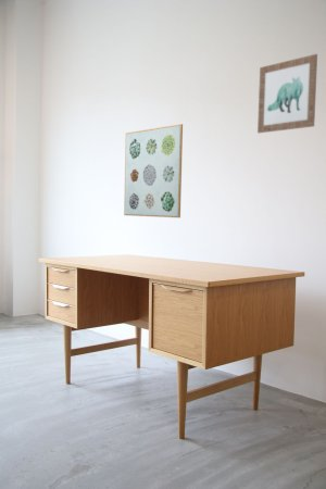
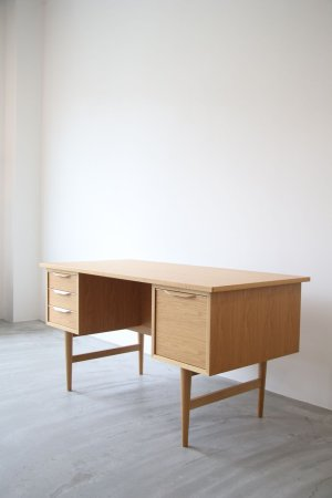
- wall art [256,53,318,134]
- wall art [123,123,184,218]
